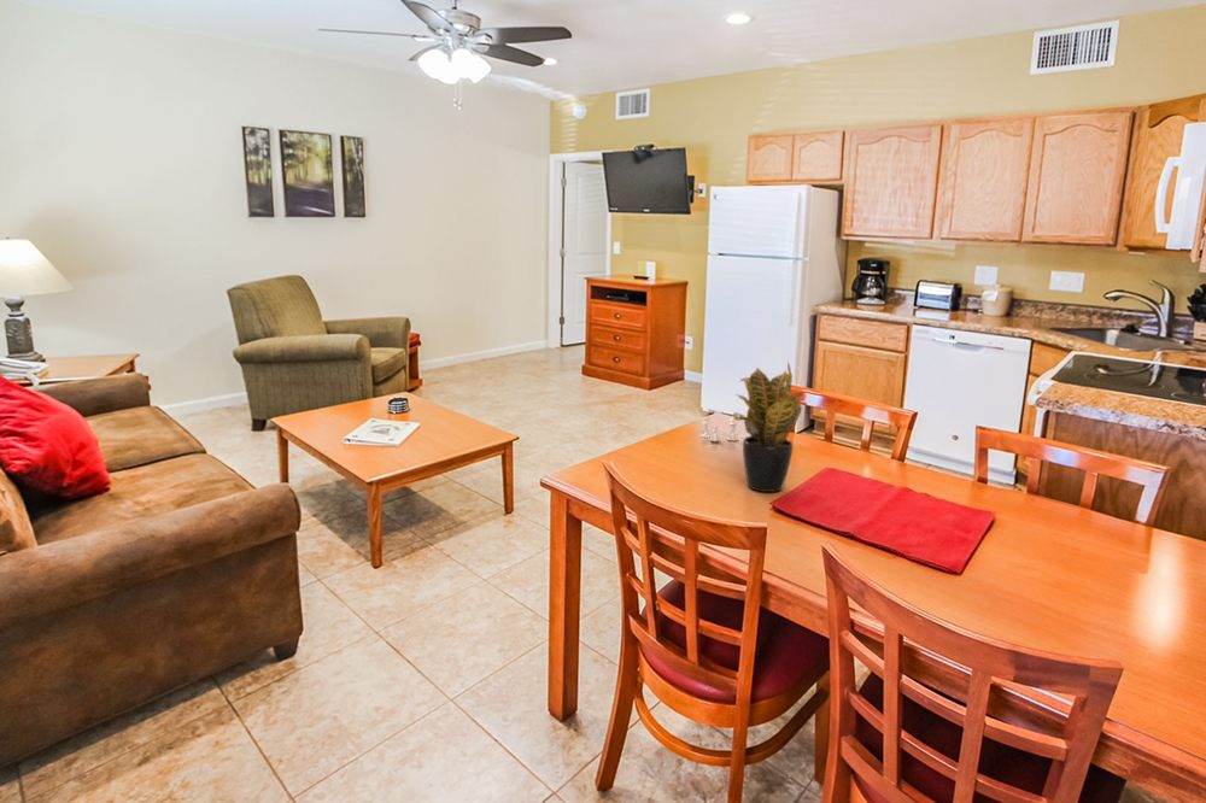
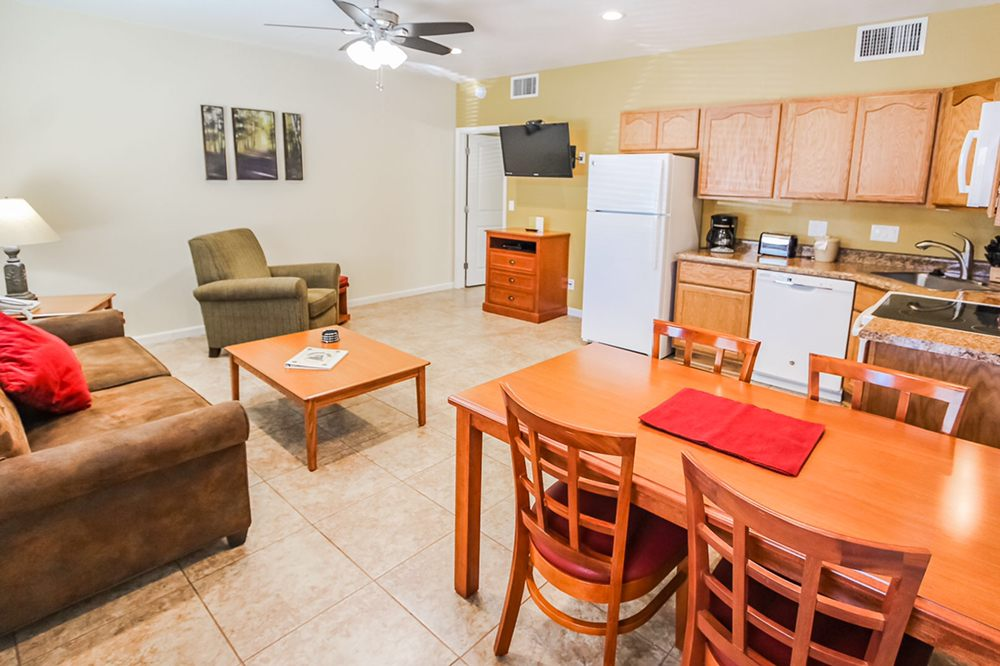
- potted plant [728,359,804,493]
- salt and pepper shaker set [699,415,739,442]
